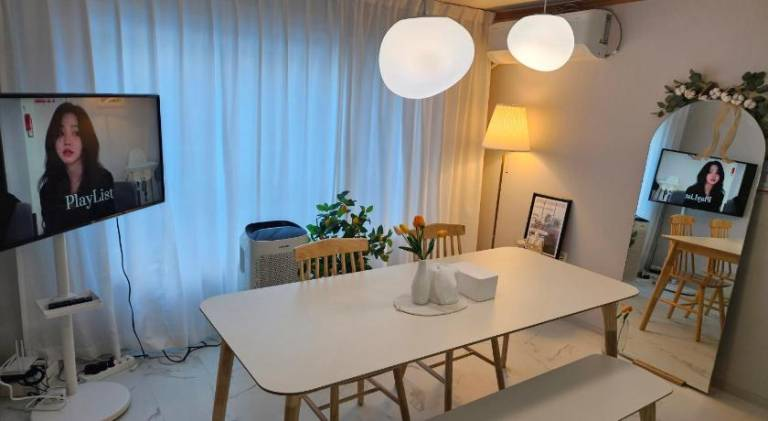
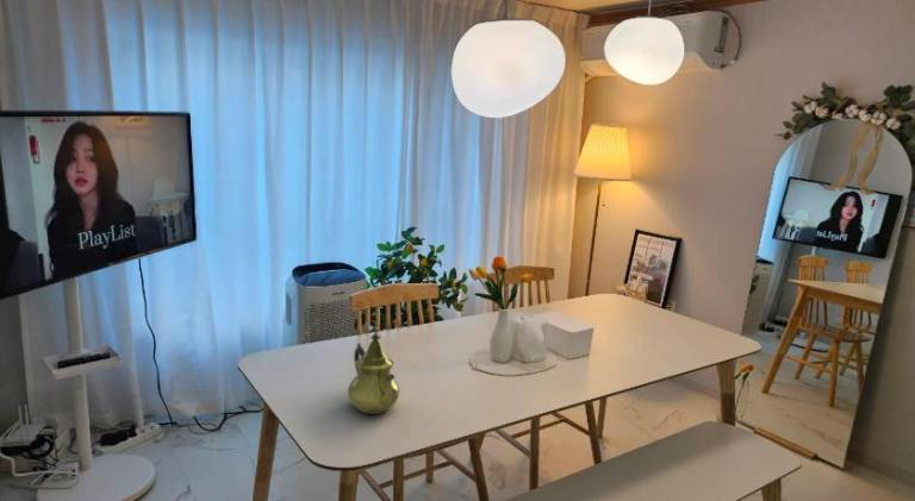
+ teapot [347,325,400,415]
